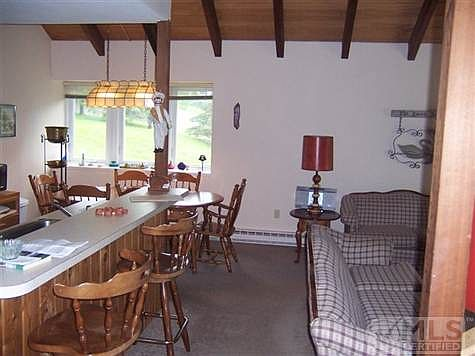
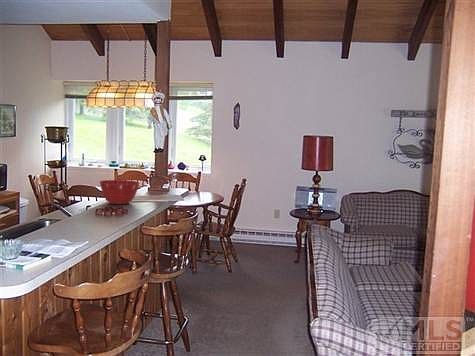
+ mixing bowl [99,179,141,205]
